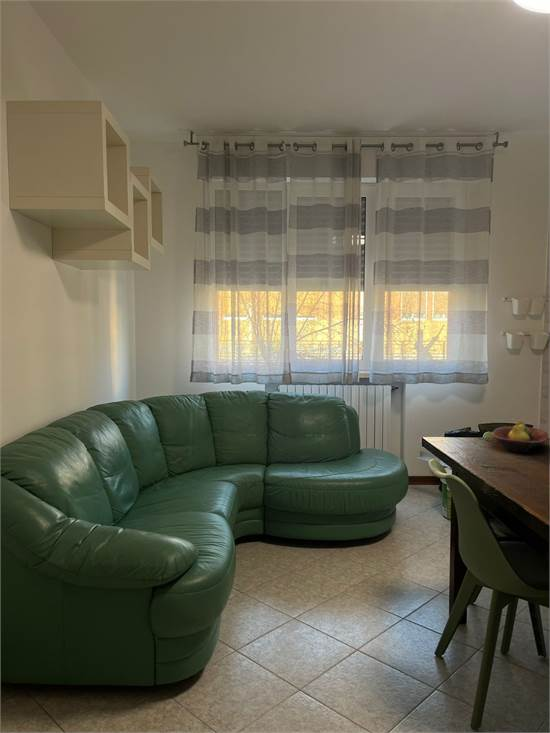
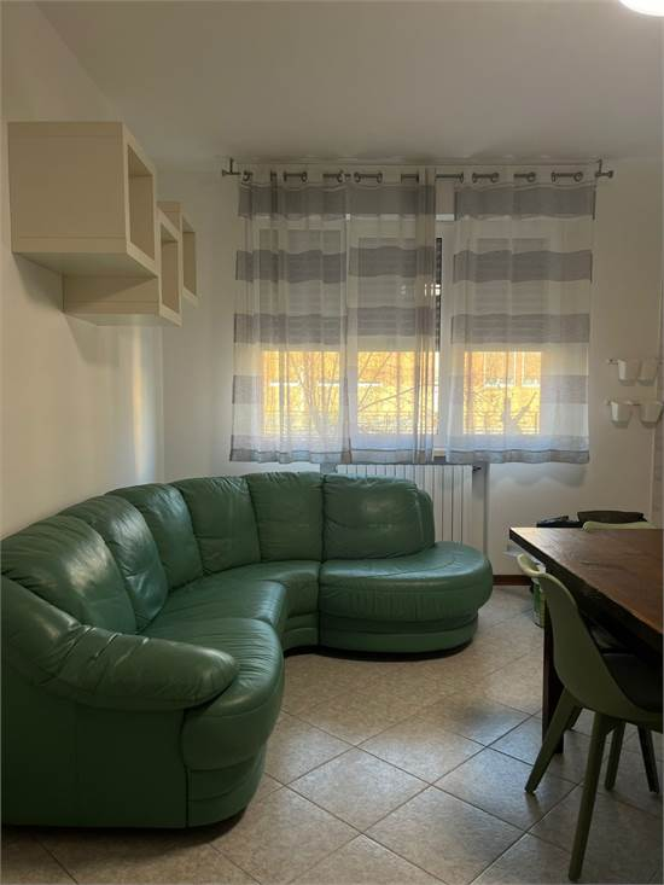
- fruit bowl [491,420,549,453]
